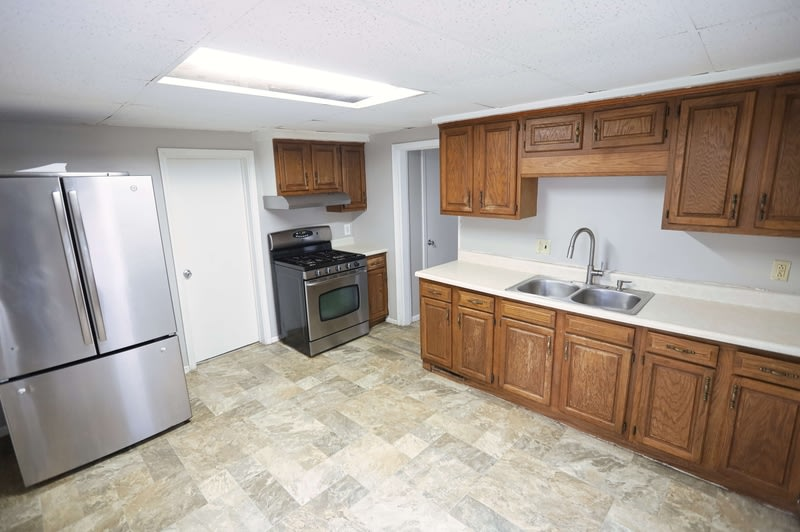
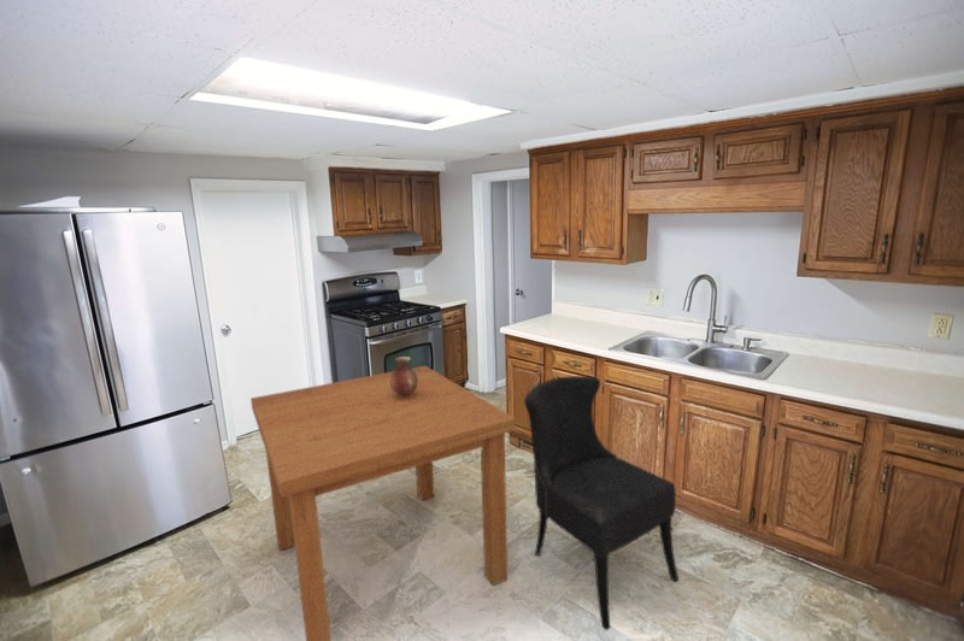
+ dining chair [523,375,680,631]
+ dining table [249,365,517,641]
+ vase [389,355,418,396]
